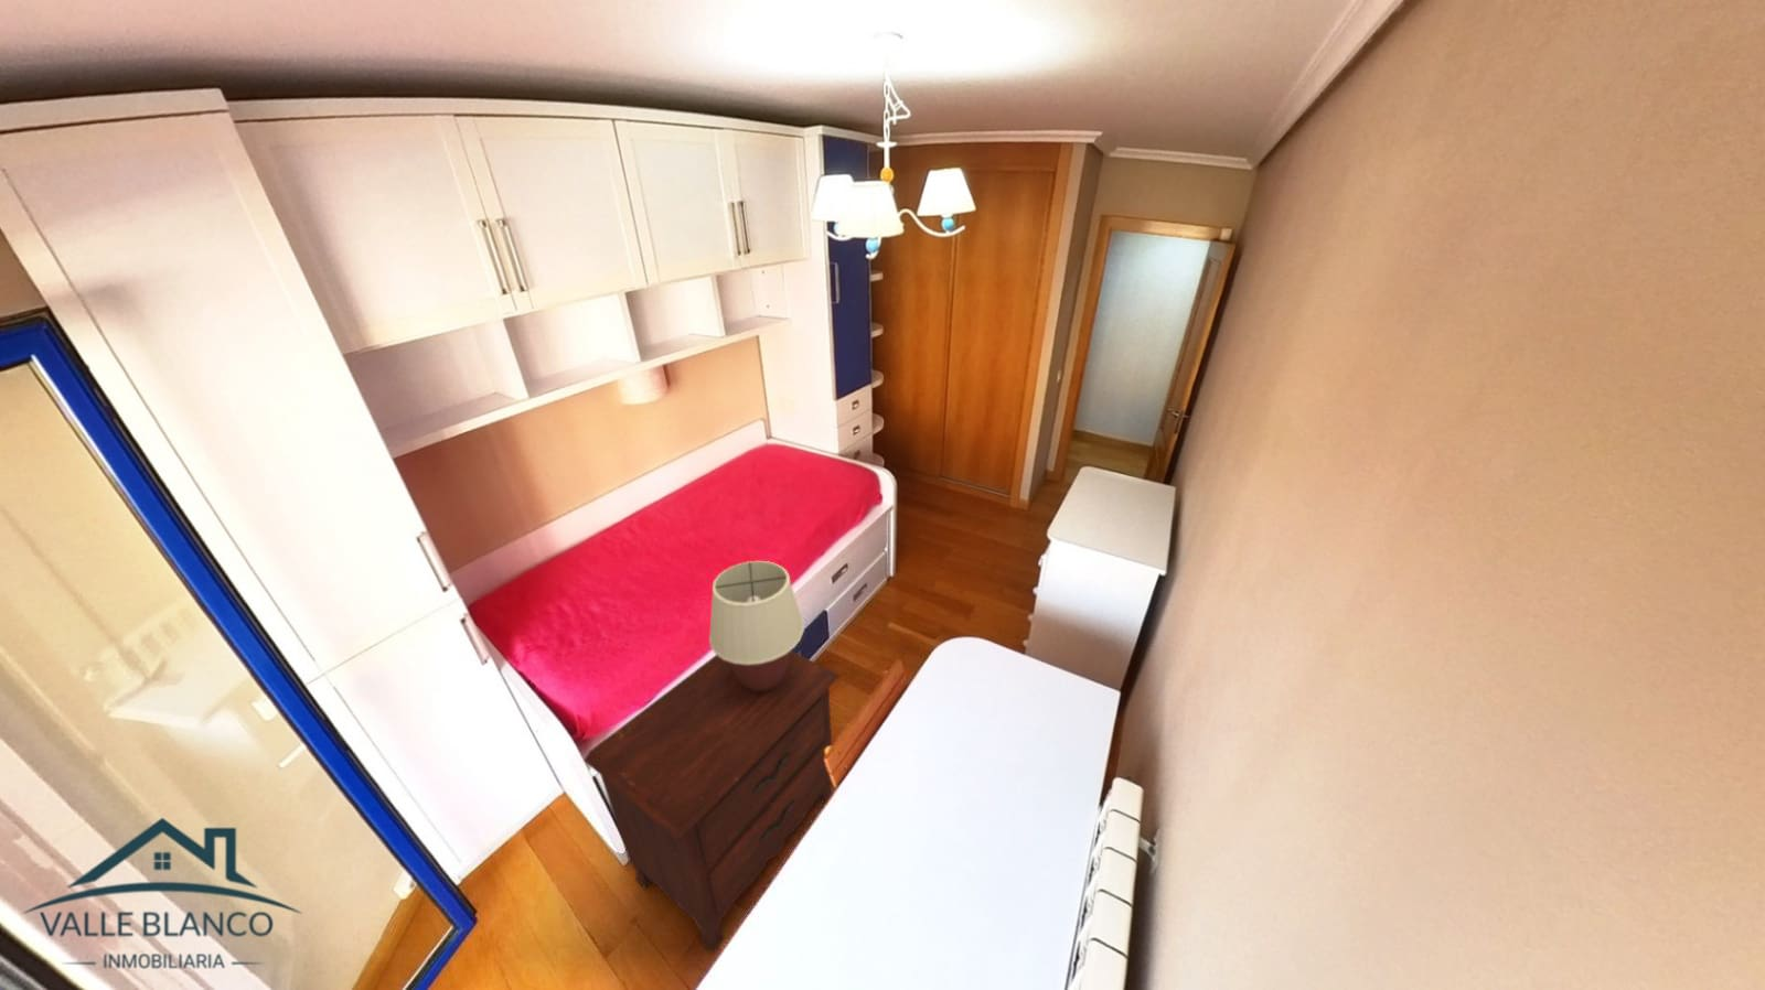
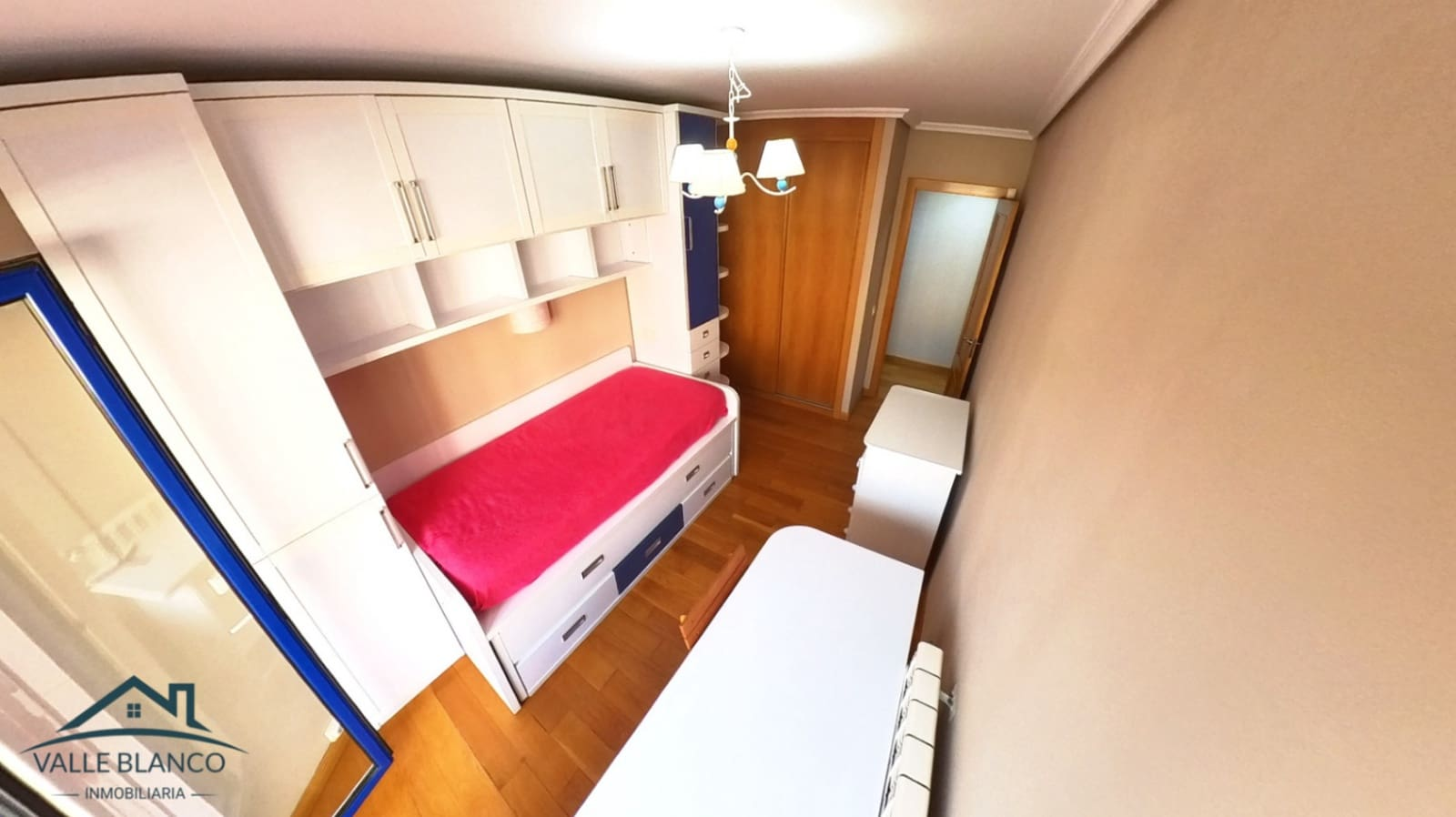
- nightstand [582,649,840,954]
- table lamp [708,560,805,691]
